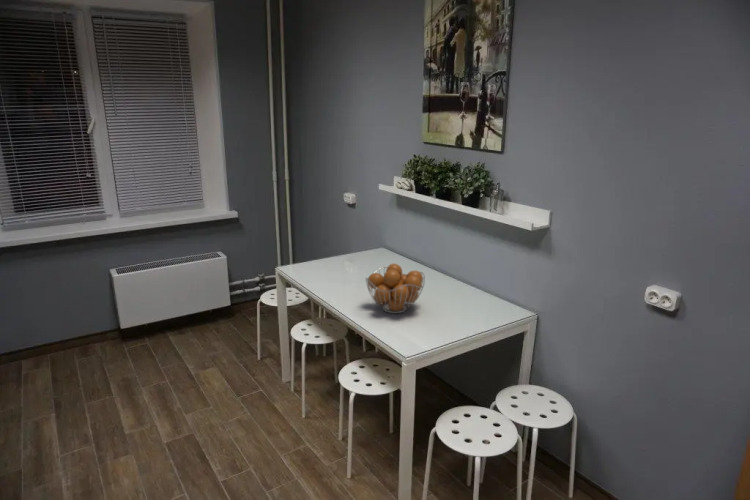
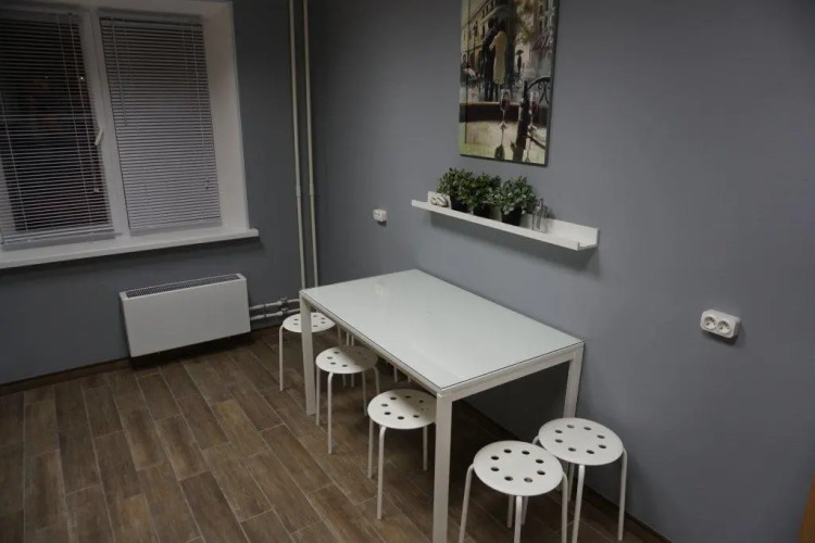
- fruit basket [364,263,426,314]
